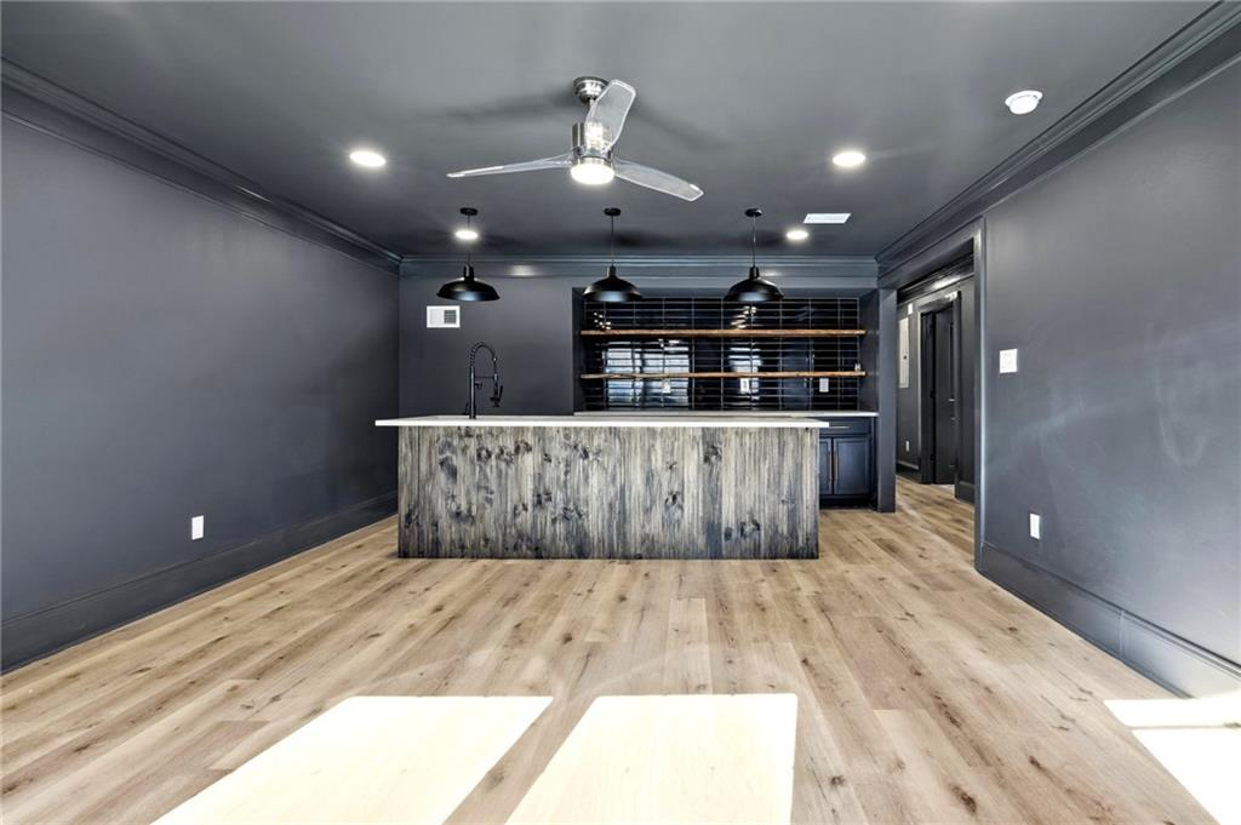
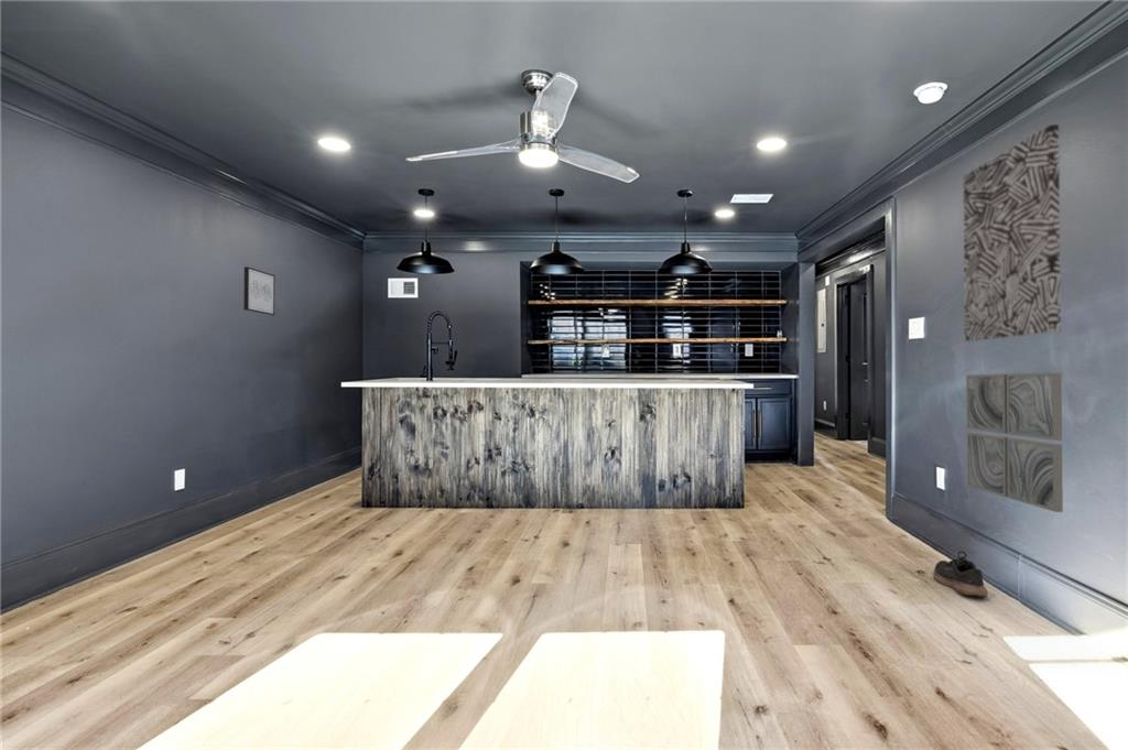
+ shoe [932,551,988,599]
+ wall art [242,265,275,316]
+ wall art [963,123,1062,343]
+ wall art [965,372,1064,513]
